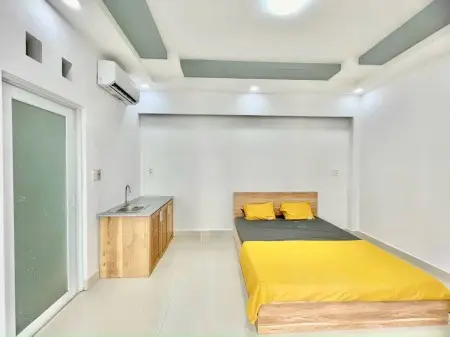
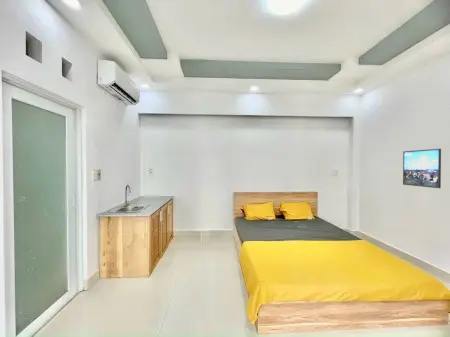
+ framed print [402,148,442,189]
